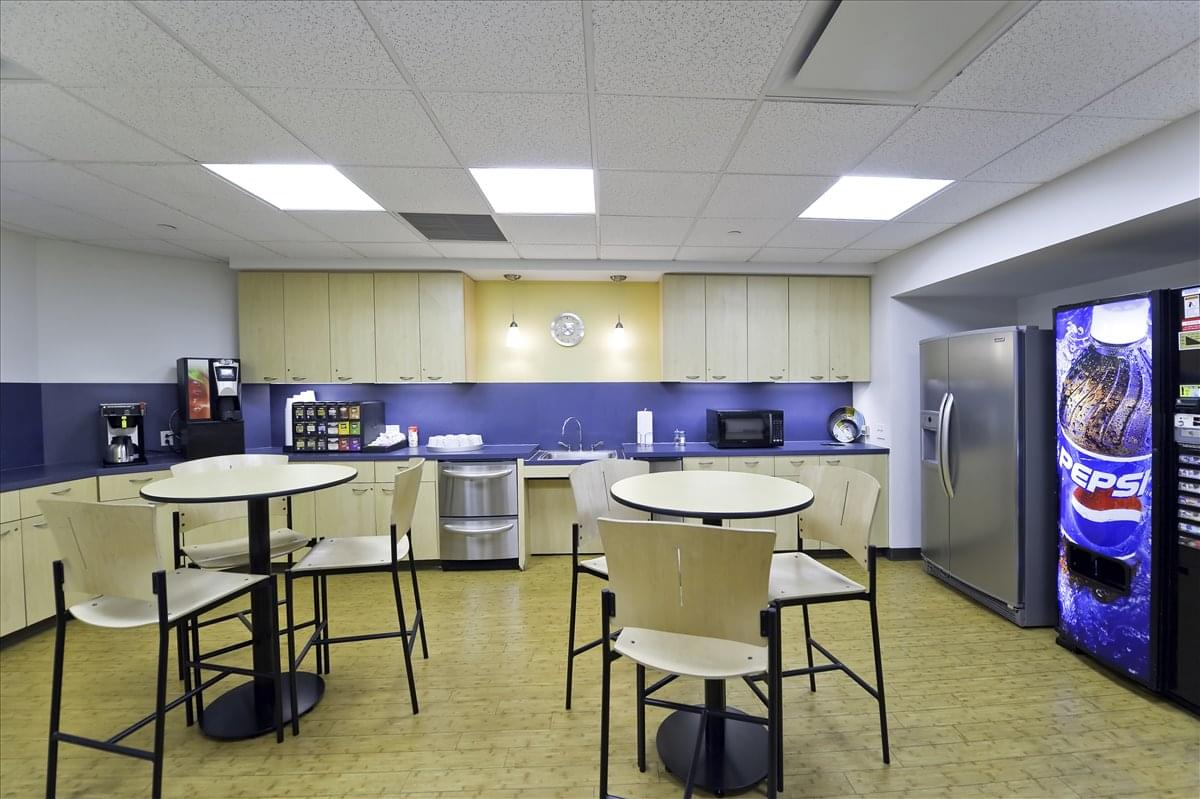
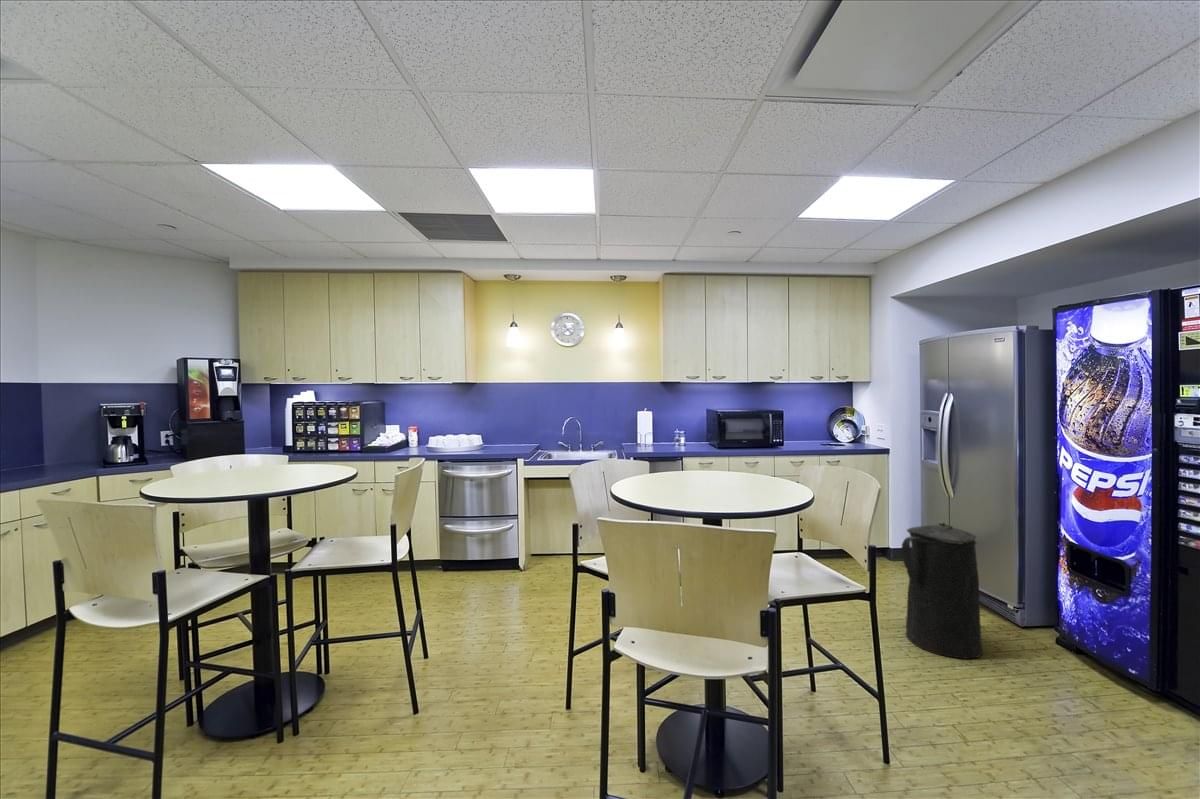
+ trash can [900,521,983,660]
